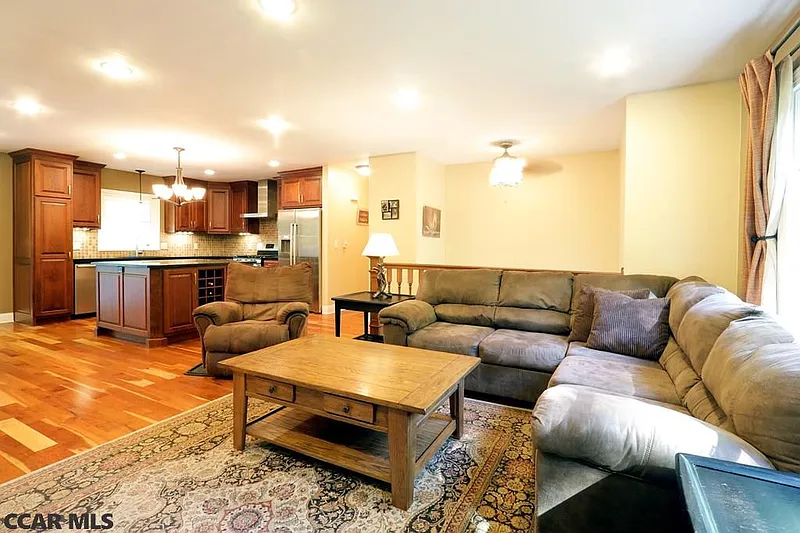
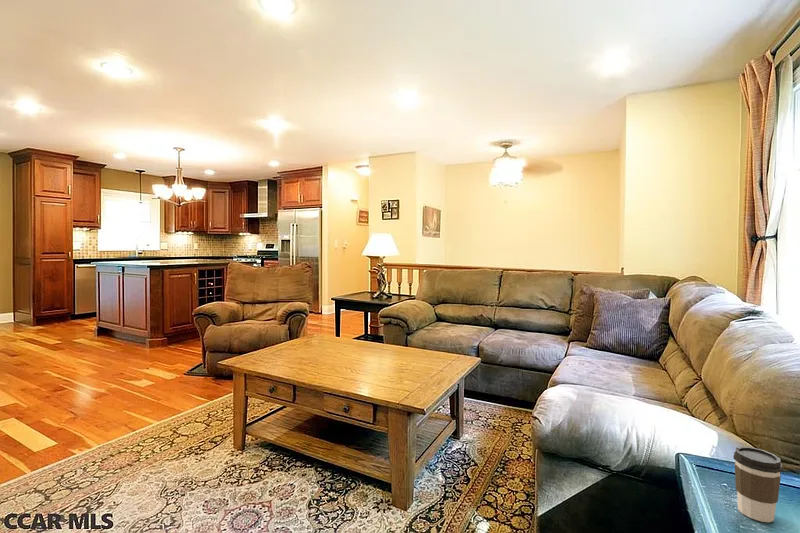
+ coffee cup [732,445,784,523]
